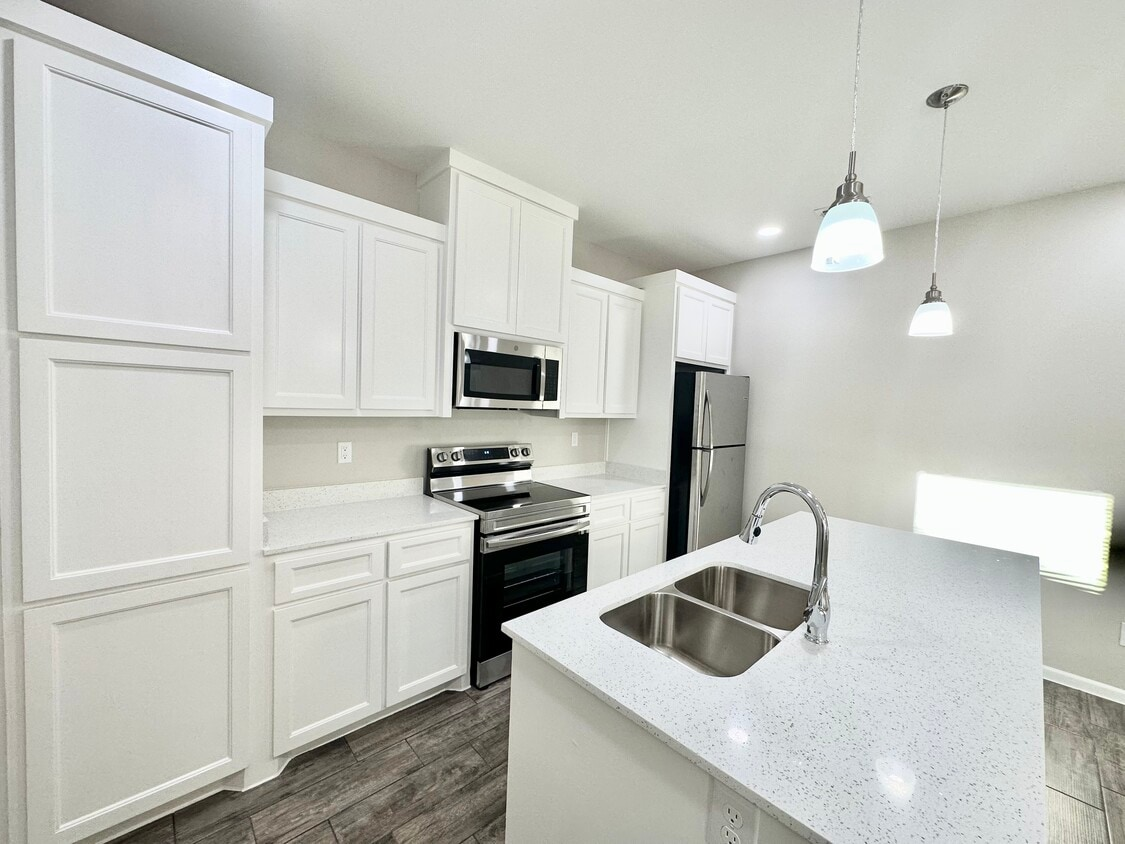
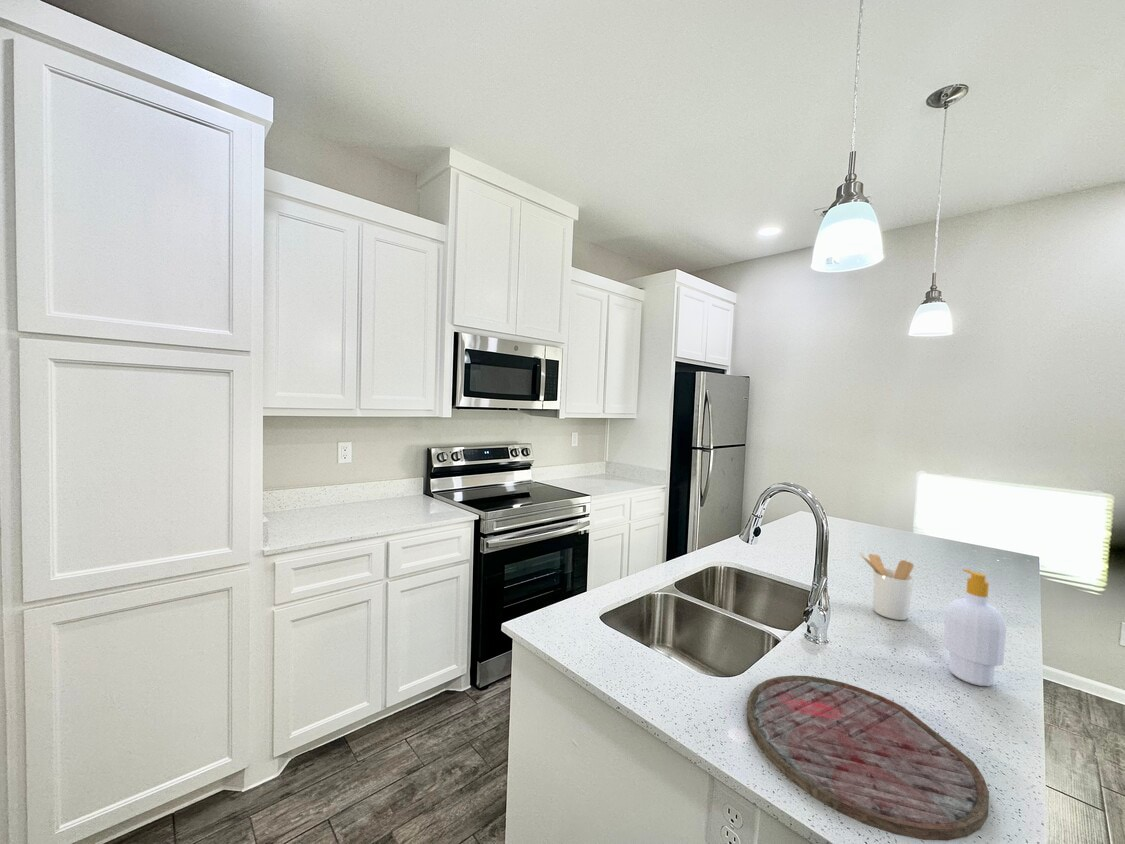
+ soap bottle [942,568,1007,687]
+ utensil holder [858,551,915,621]
+ cutting board [746,674,990,842]
